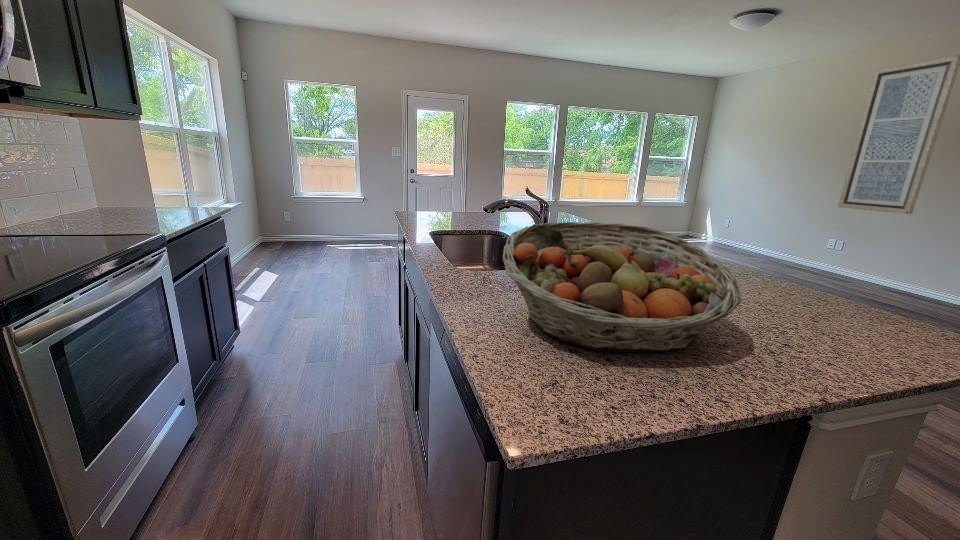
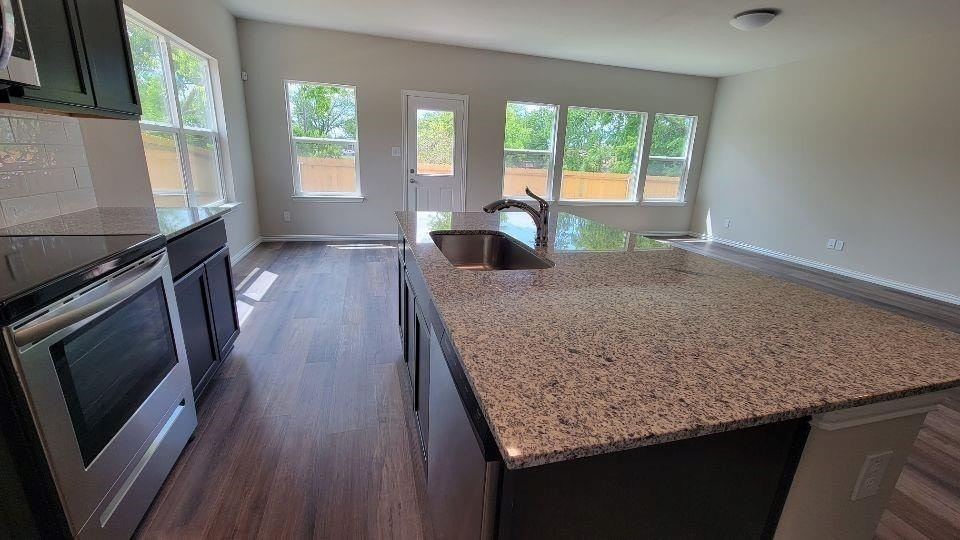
- wall art [837,54,960,215]
- fruit basket [502,221,742,353]
